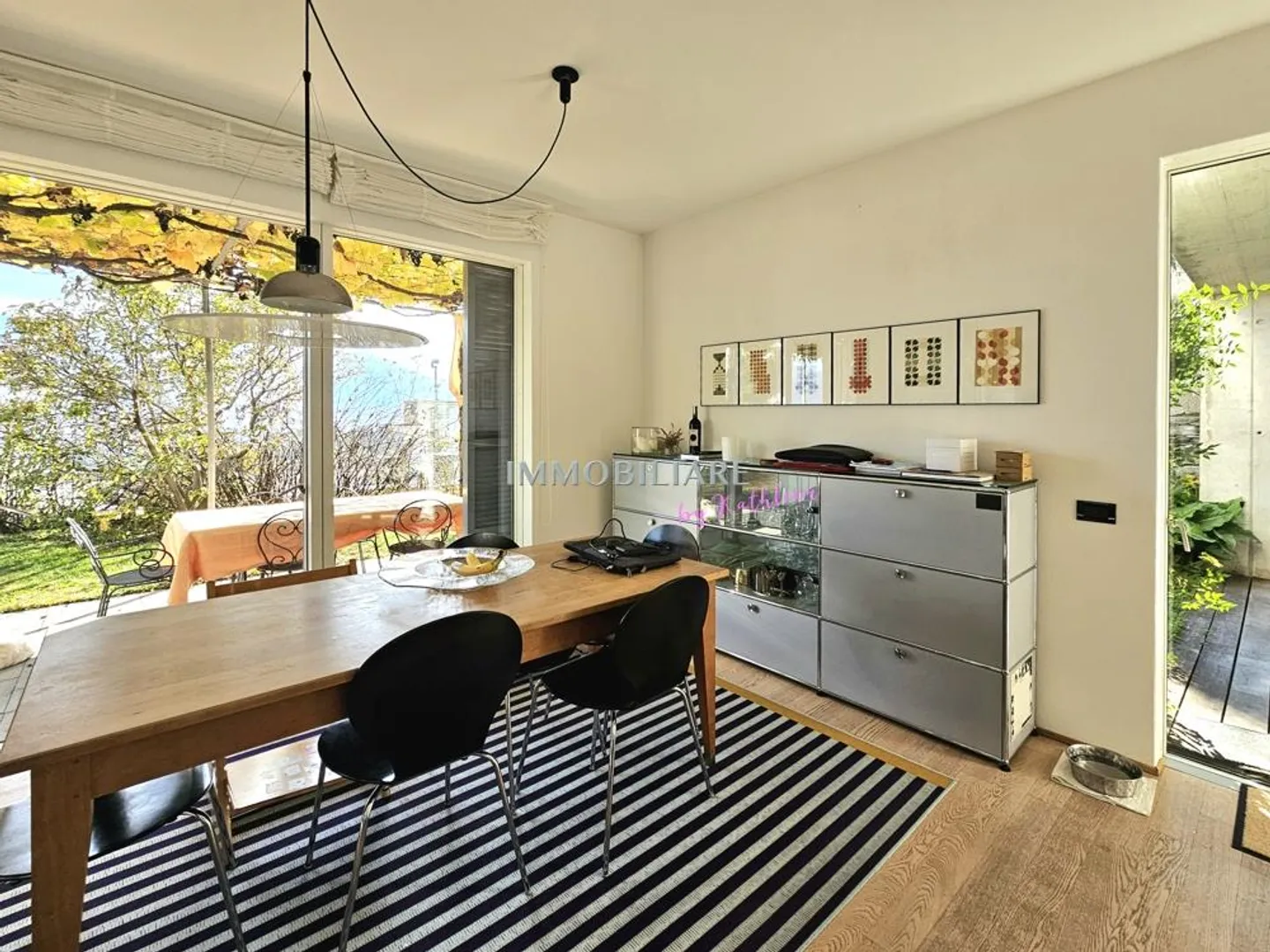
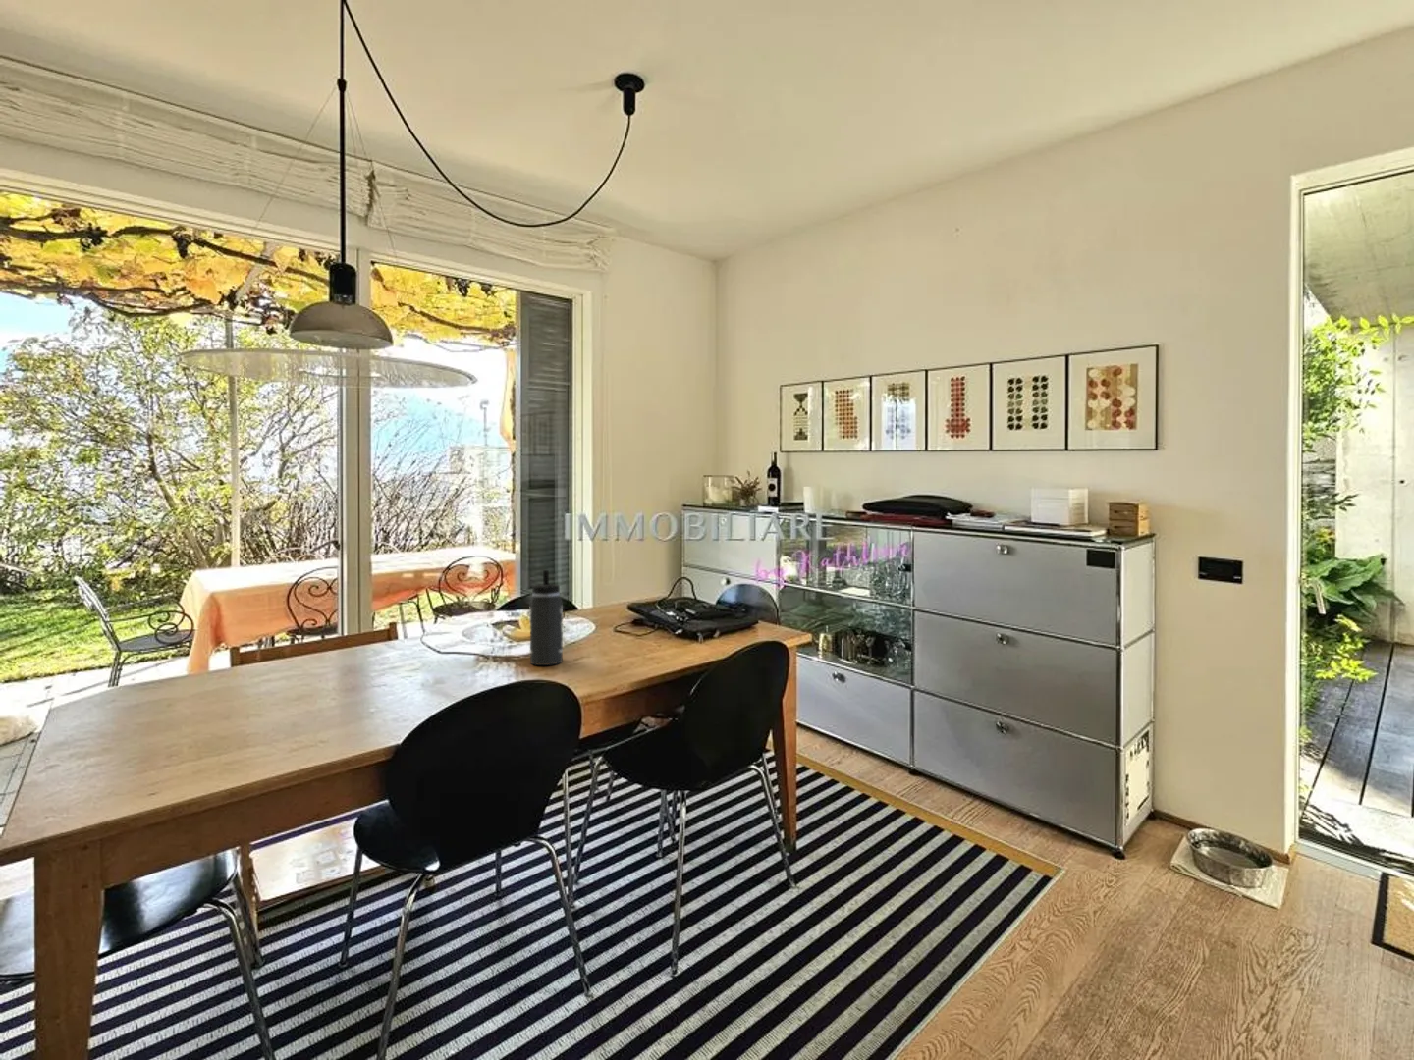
+ thermos bottle [528,569,563,667]
